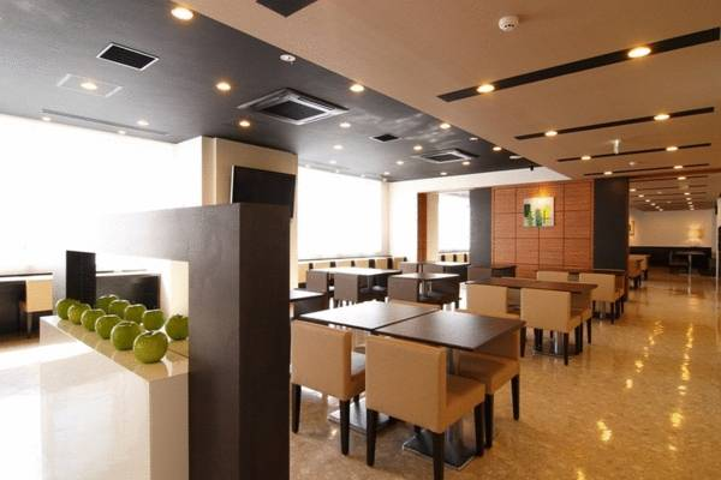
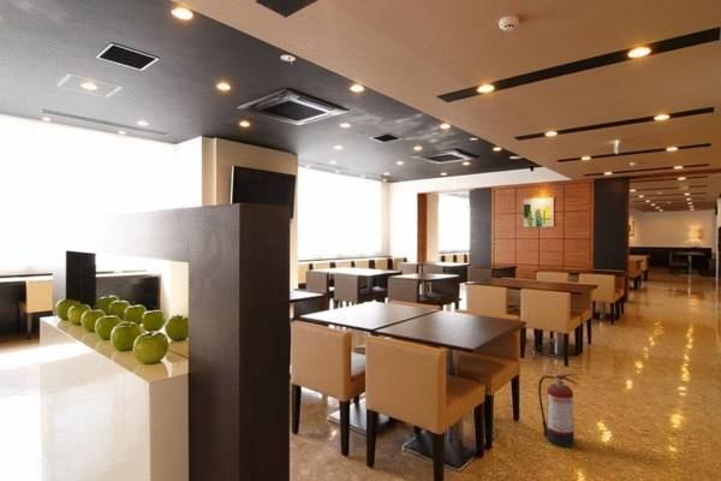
+ fire extinguisher [537,373,578,449]
